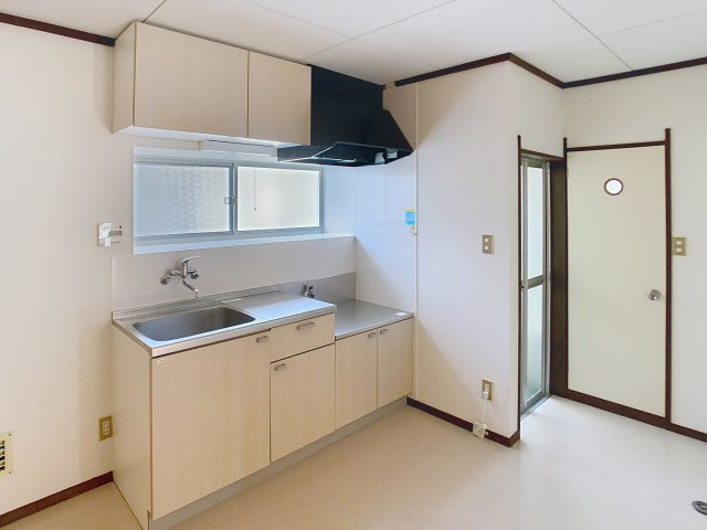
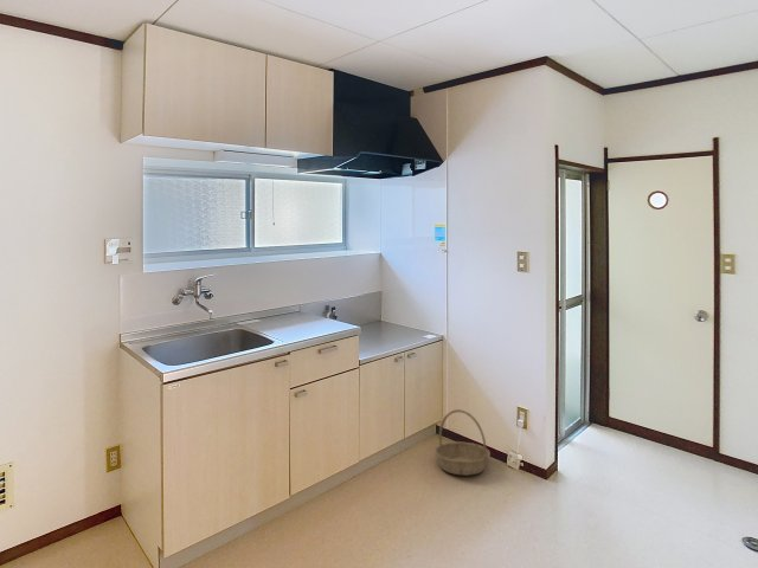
+ basket [433,408,492,477]
